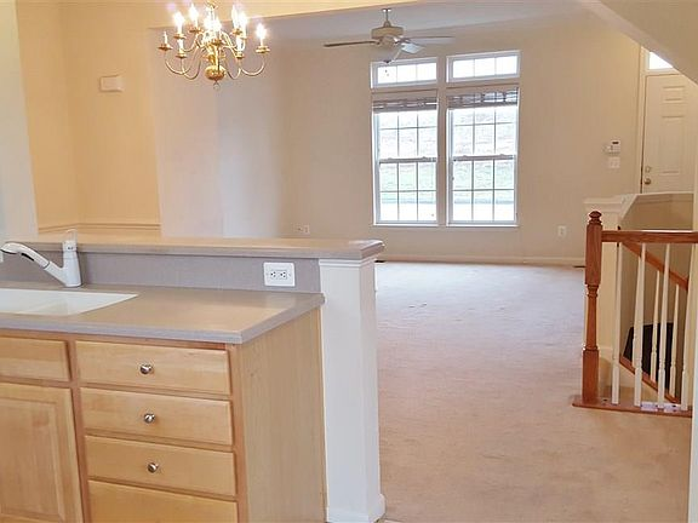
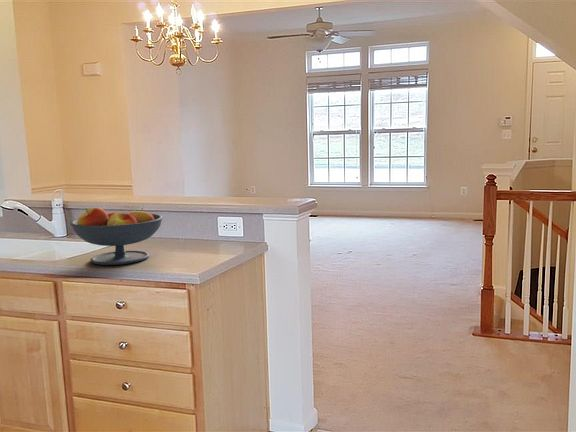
+ fruit bowl [70,206,164,266]
